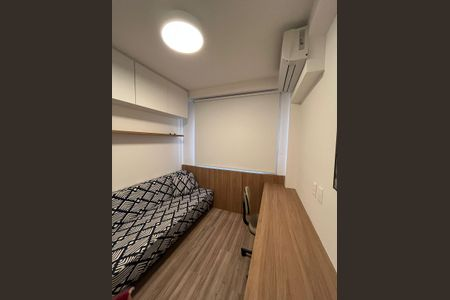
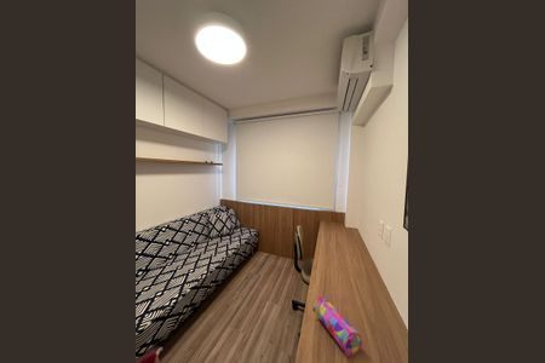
+ pencil case [311,295,363,357]
